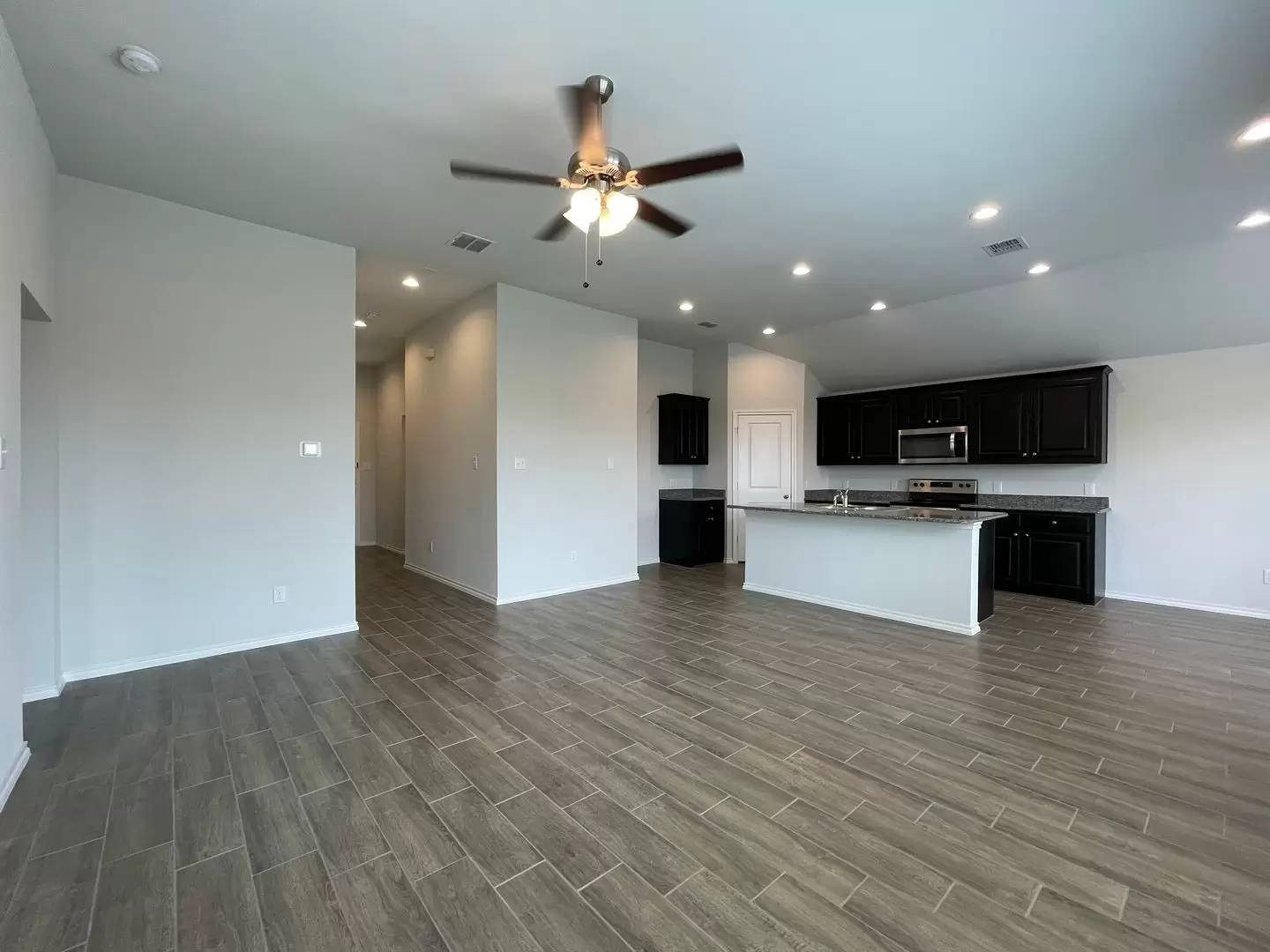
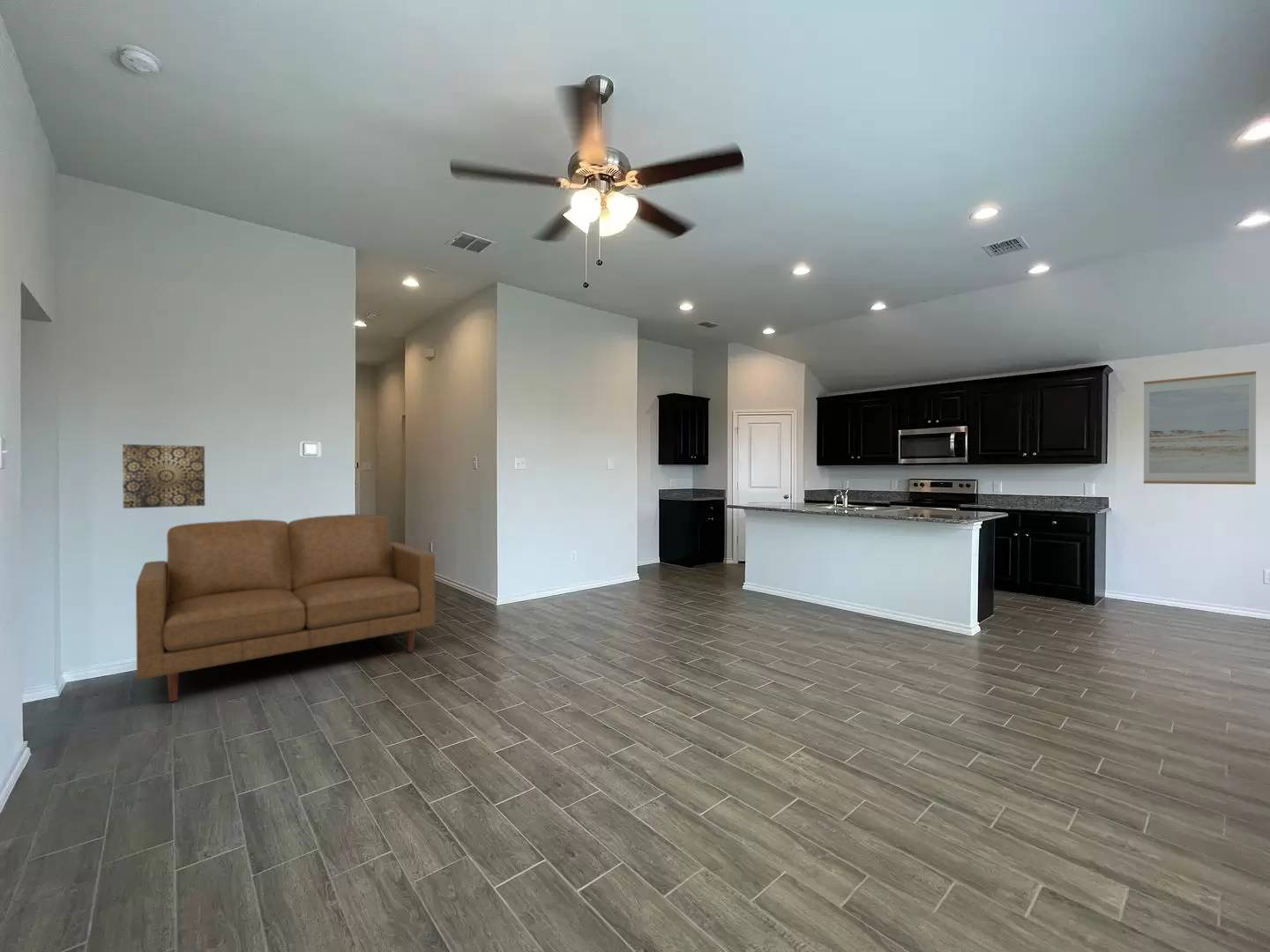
+ wall art [1143,370,1257,486]
+ sofa [135,514,436,703]
+ wall art [122,443,205,509]
